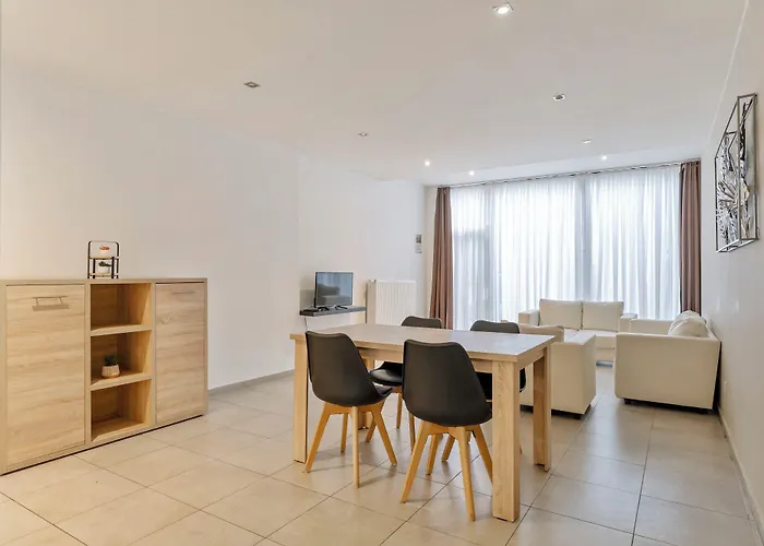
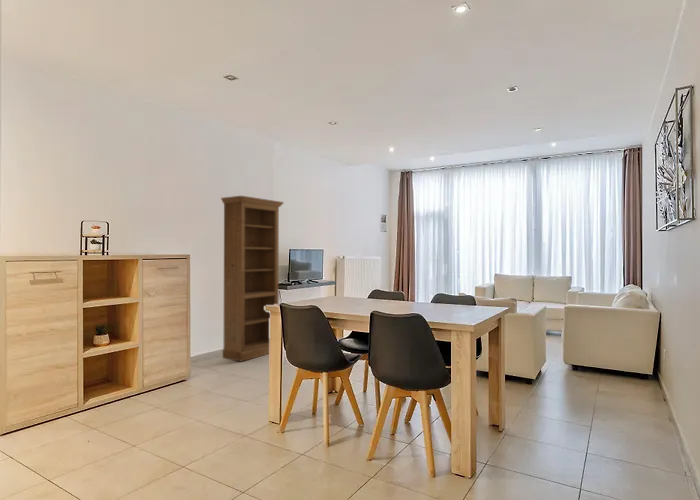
+ bookshelf [220,195,285,362]
